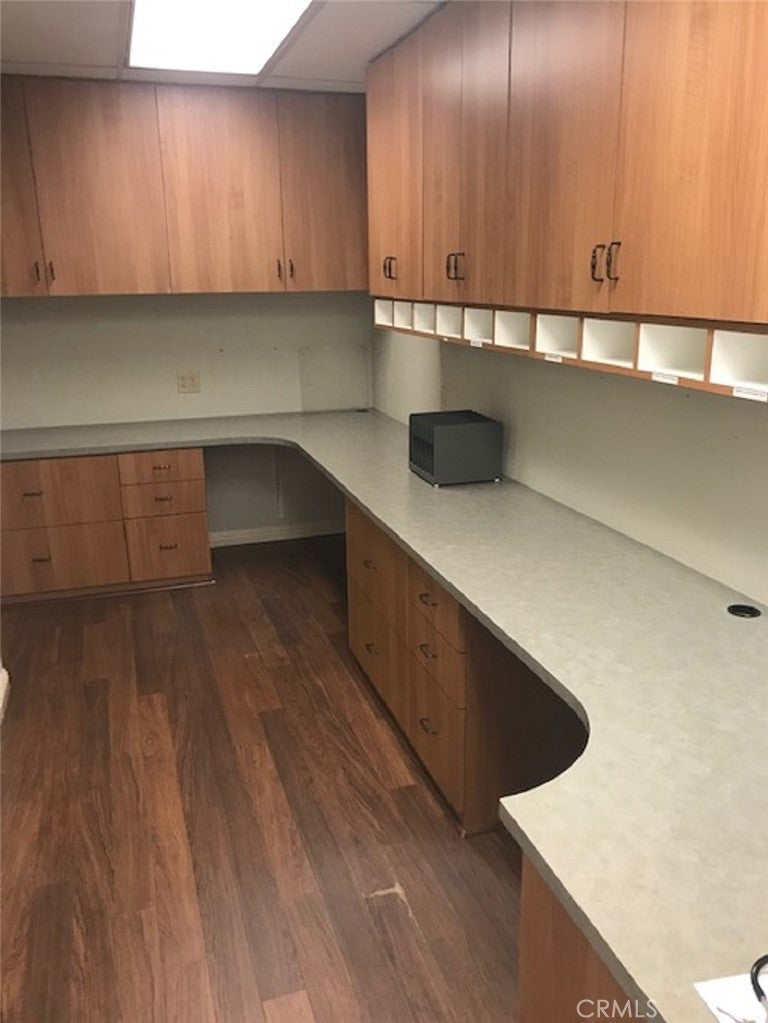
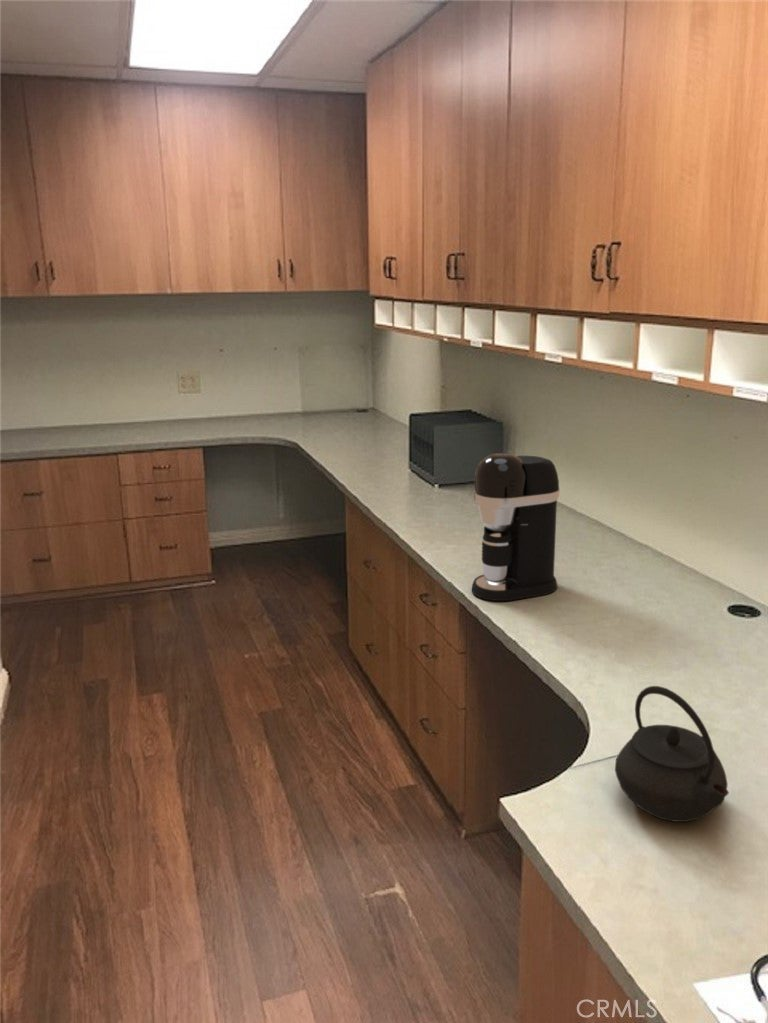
+ coffee maker [471,452,561,602]
+ kettle [614,685,730,823]
